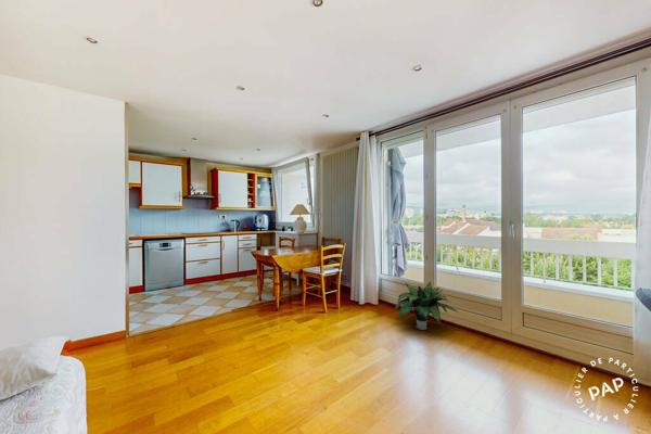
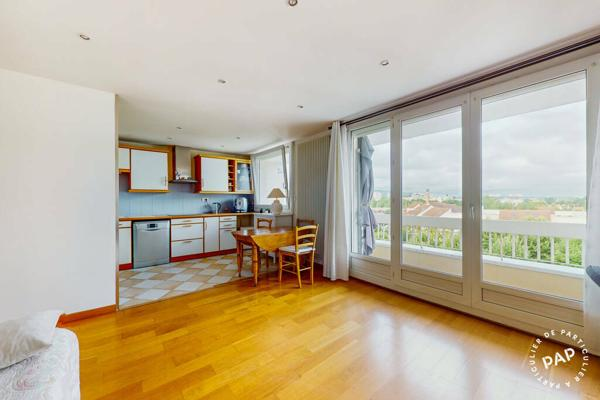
- potted plant [393,281,460,331]
